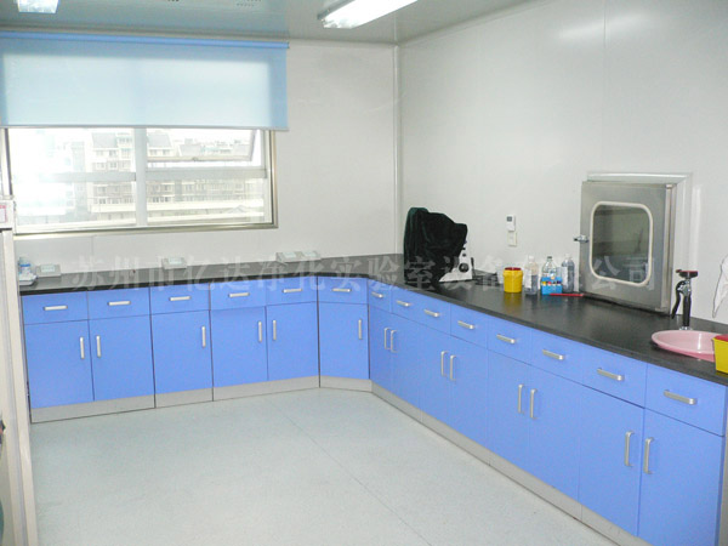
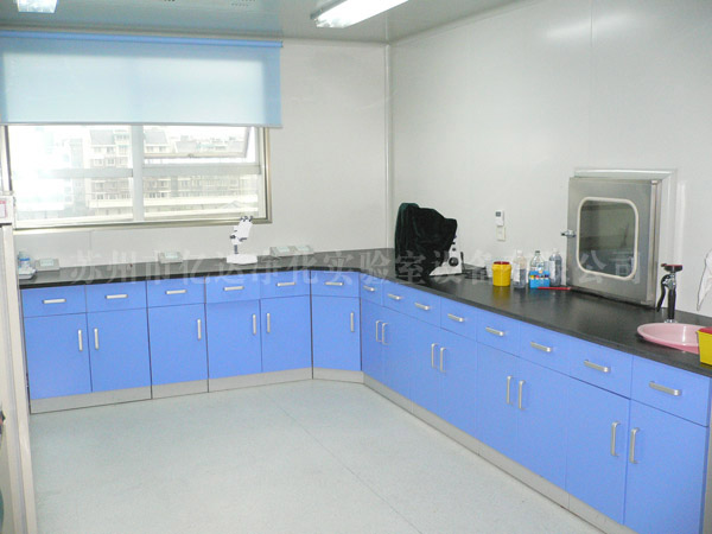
+ microscope [225,215,259,266]
